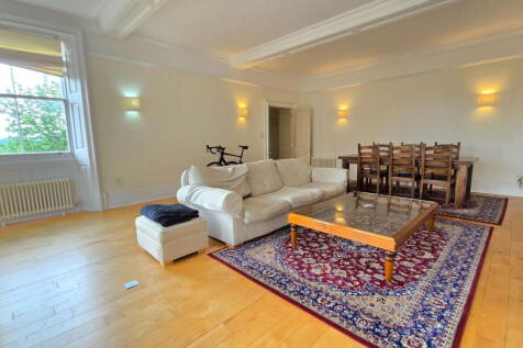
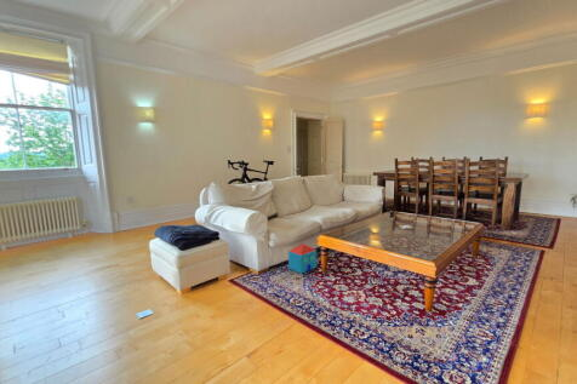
+ toy house [287,242,318,275]
